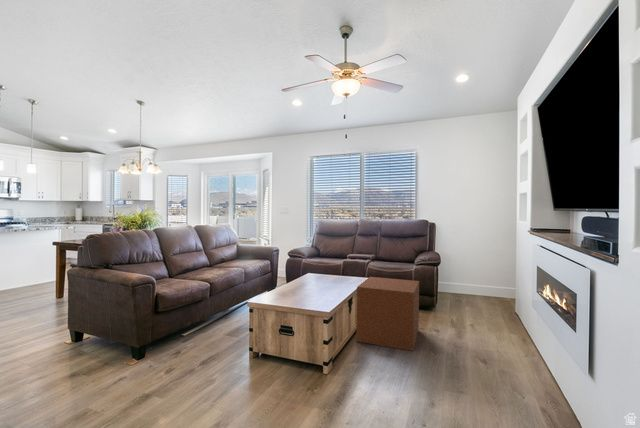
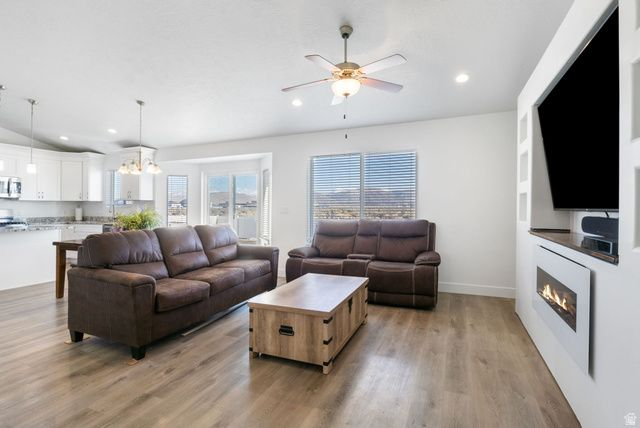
- cardboard box [355,276,420,352]
